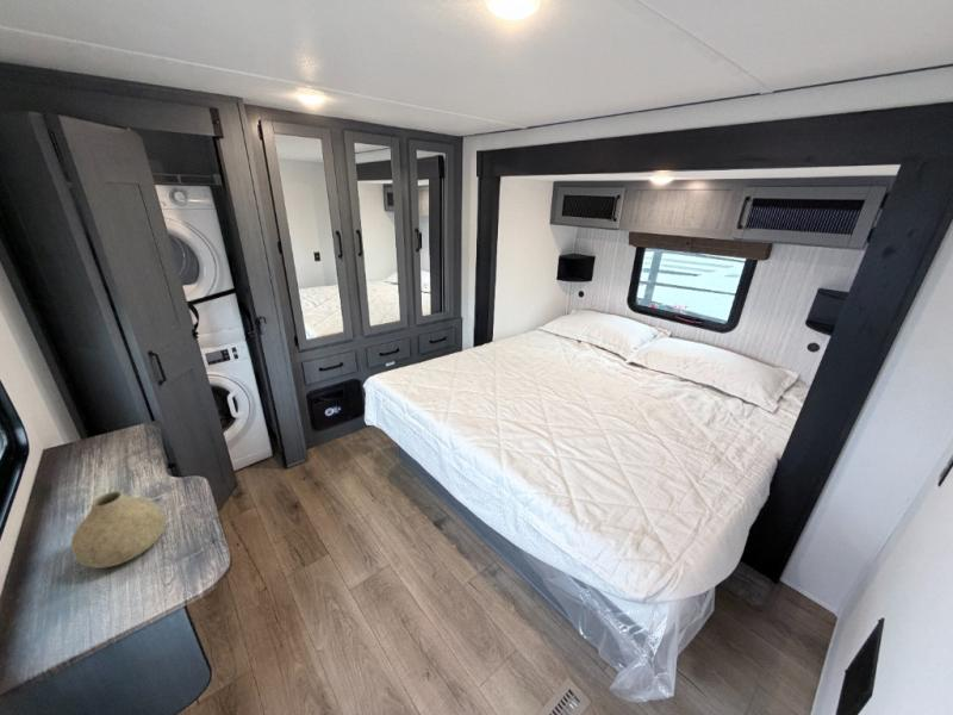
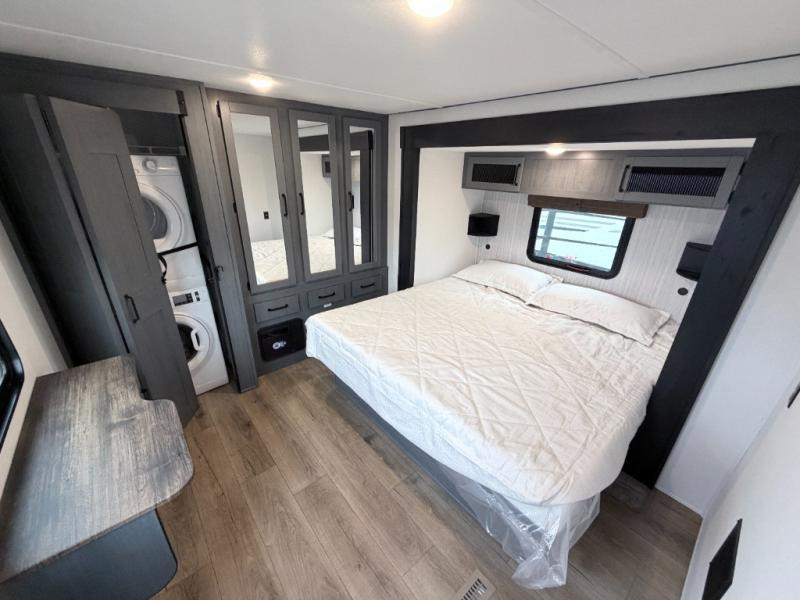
- vase [70,490,167,570]
